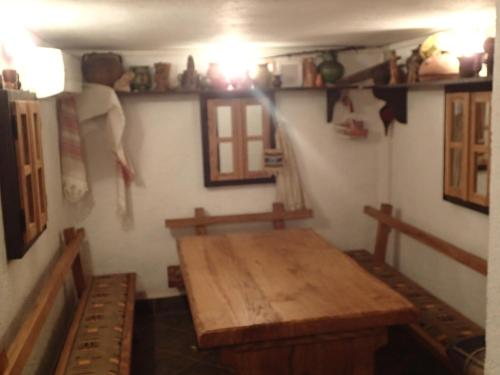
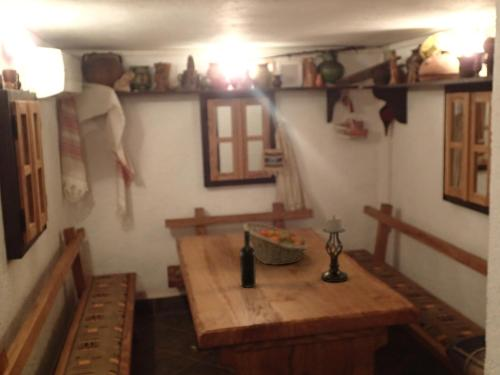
+ fruit basket [241,222,309,266]
+ candle holder [320,214,349,283]
+ wine bottle [238,230,257,289]
